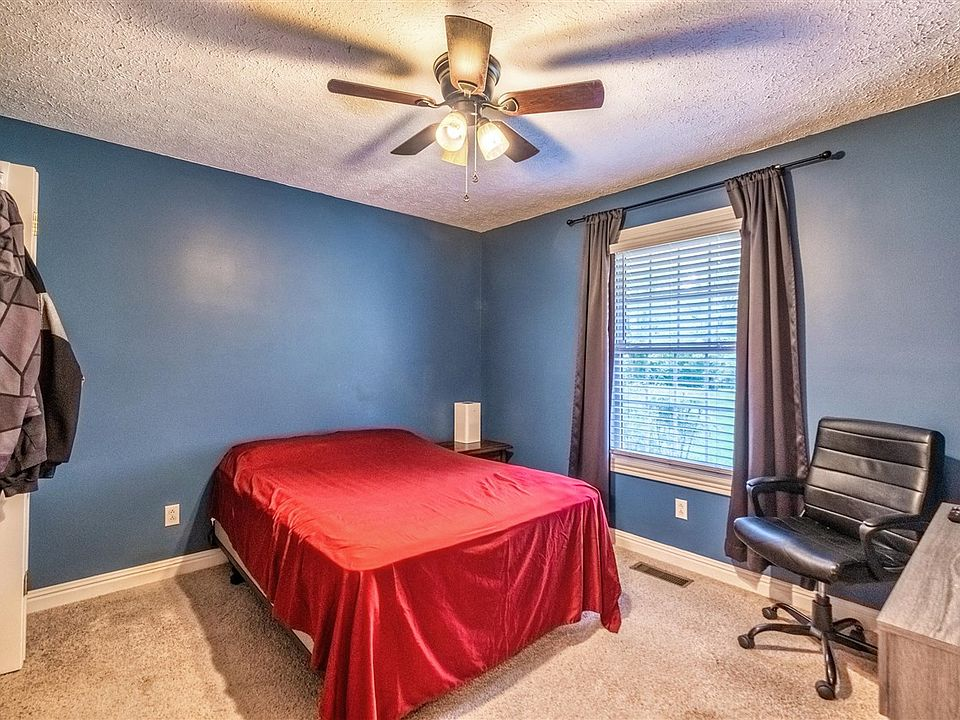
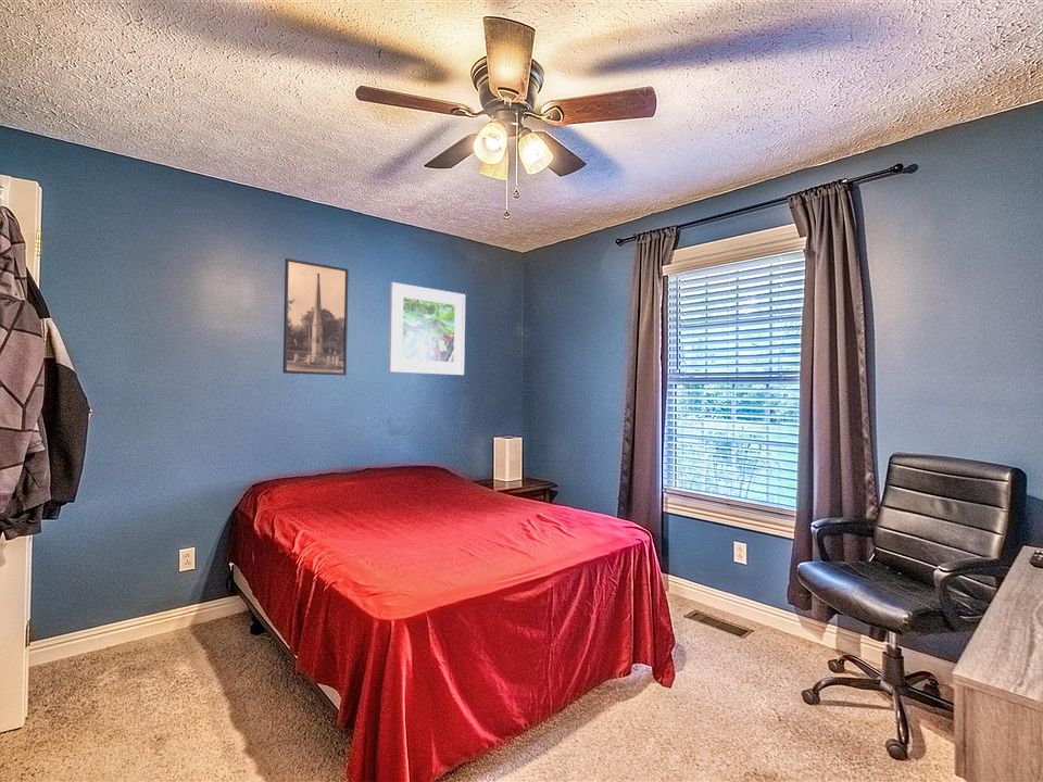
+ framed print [388,281,466,376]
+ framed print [282,257,350,377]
